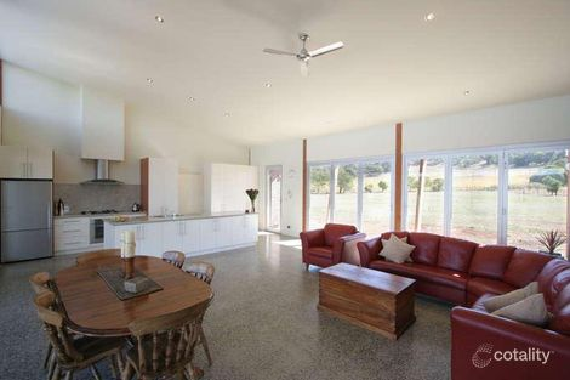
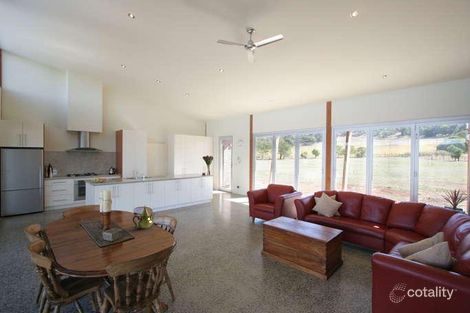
+ teapot [132,204,156,230]
